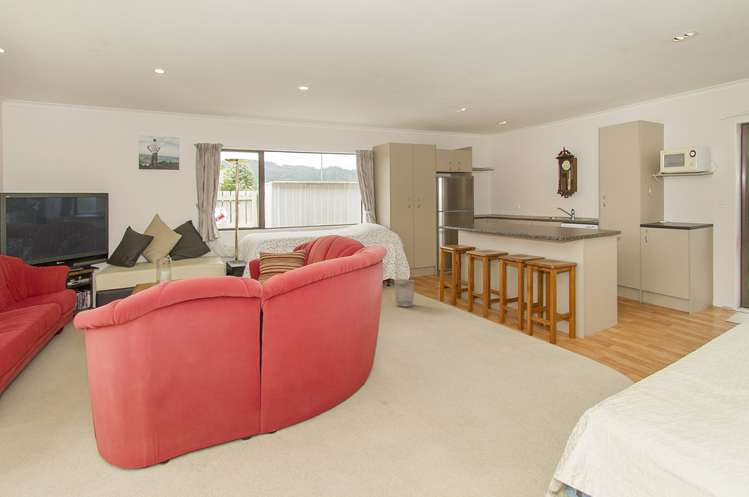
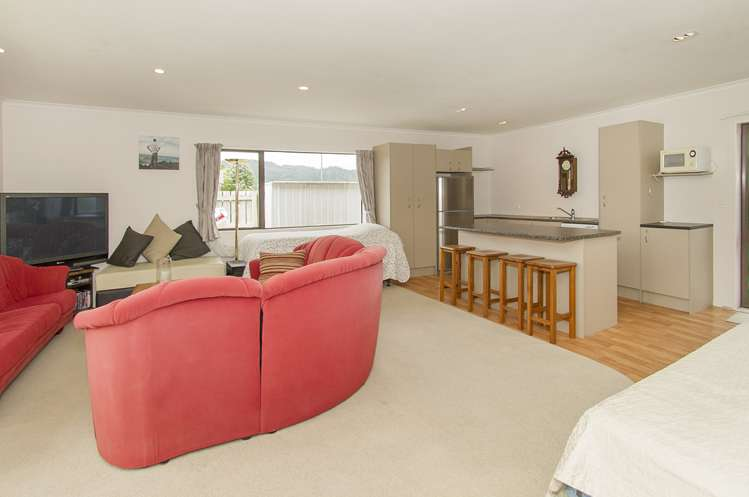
- wastebasket [393,278,416,308]
